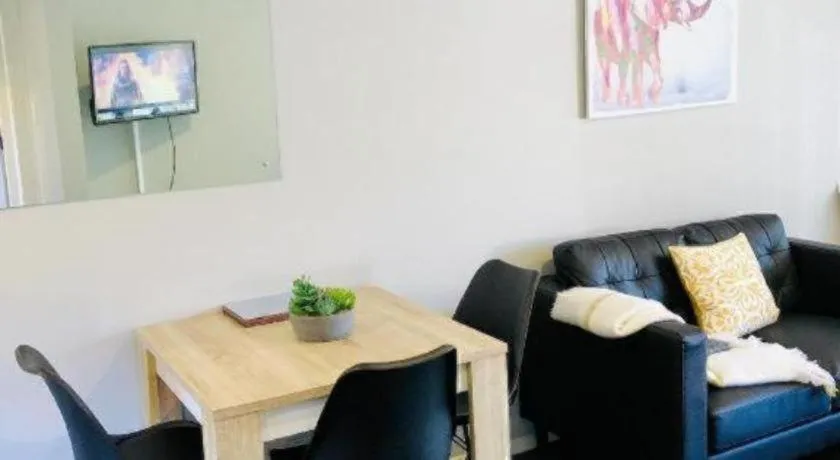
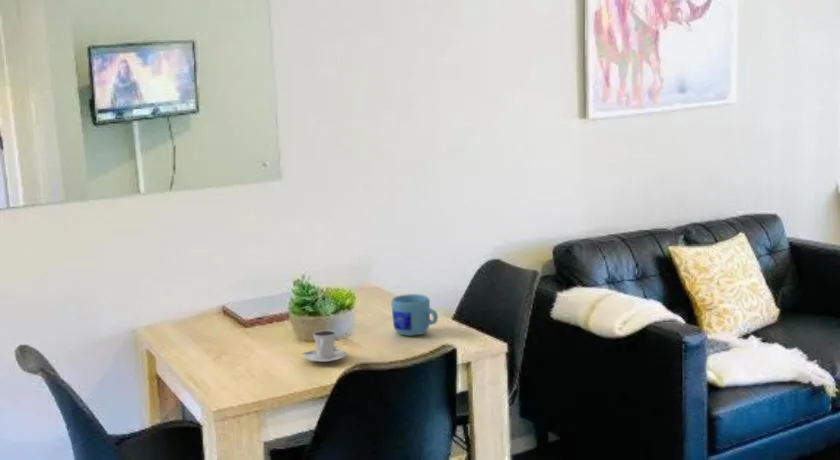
+ mug [390,293,439,337]
+ cappuccino [301,329,348,363]
